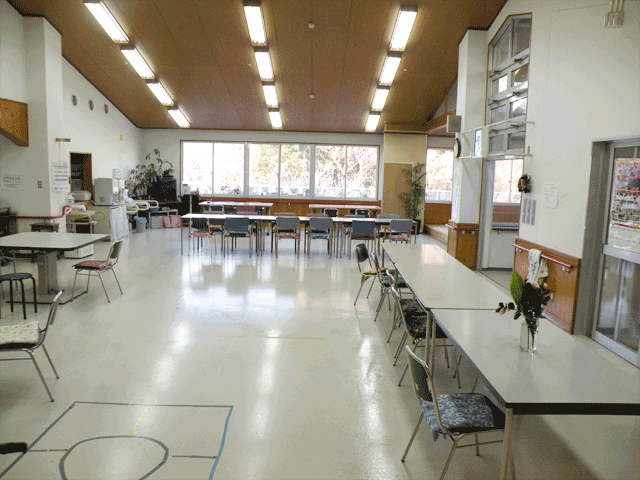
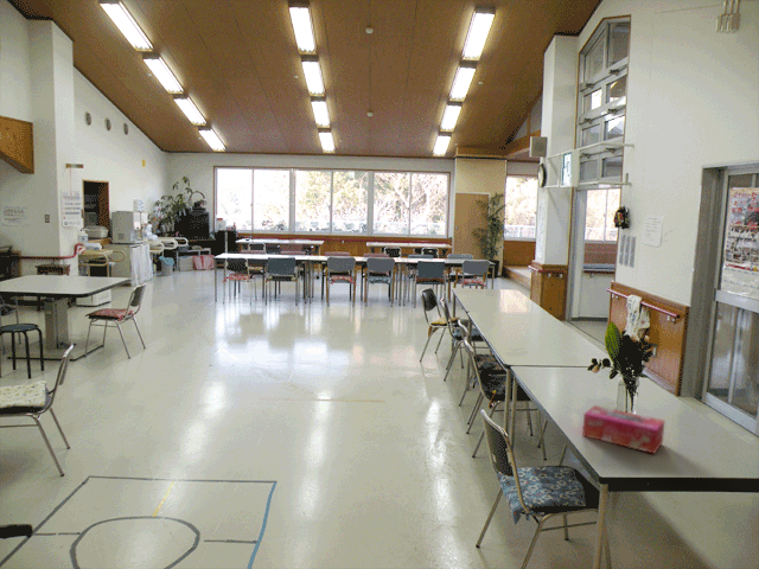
+ tissue box [581,404,665,455]
